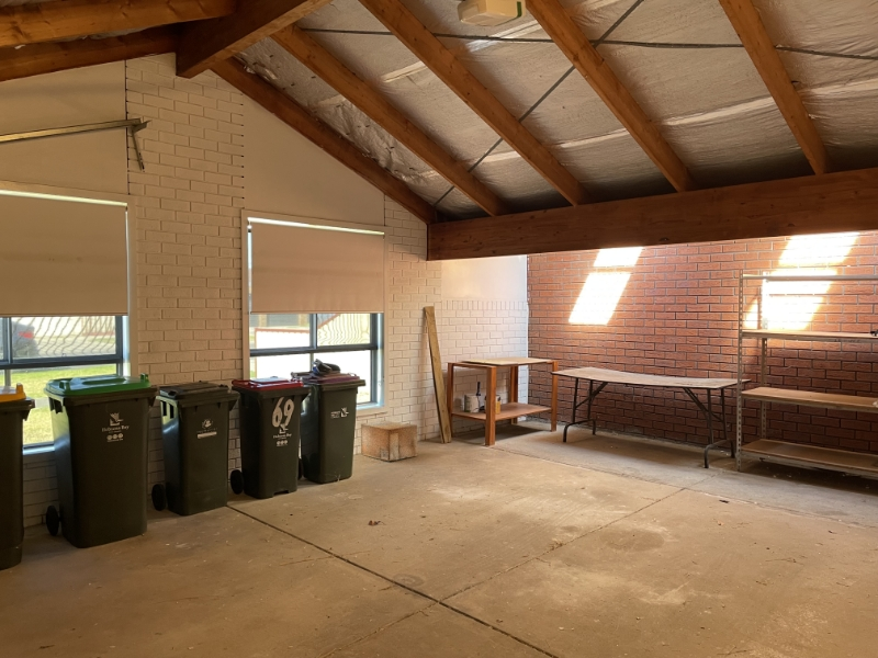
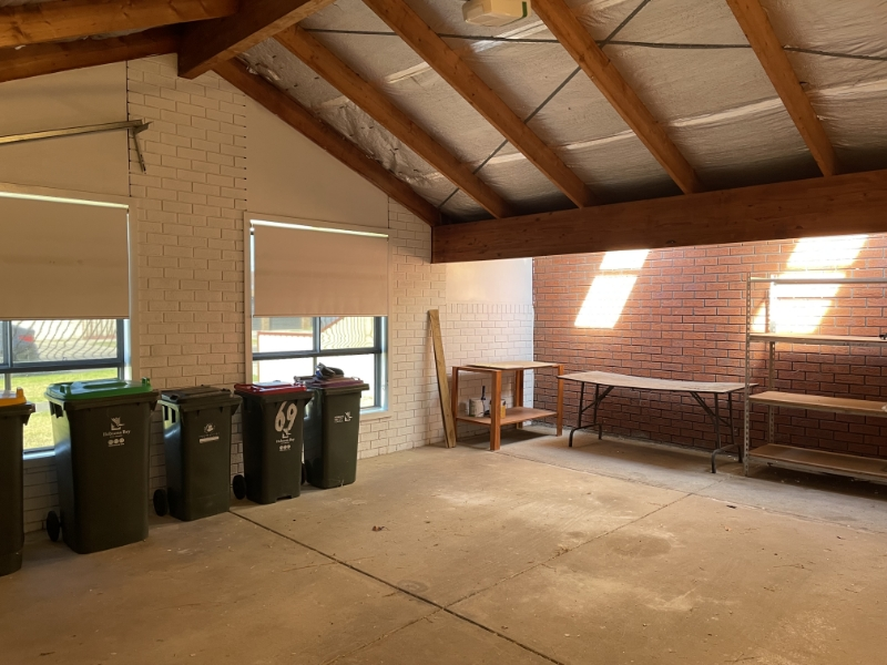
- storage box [360,420,418,463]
